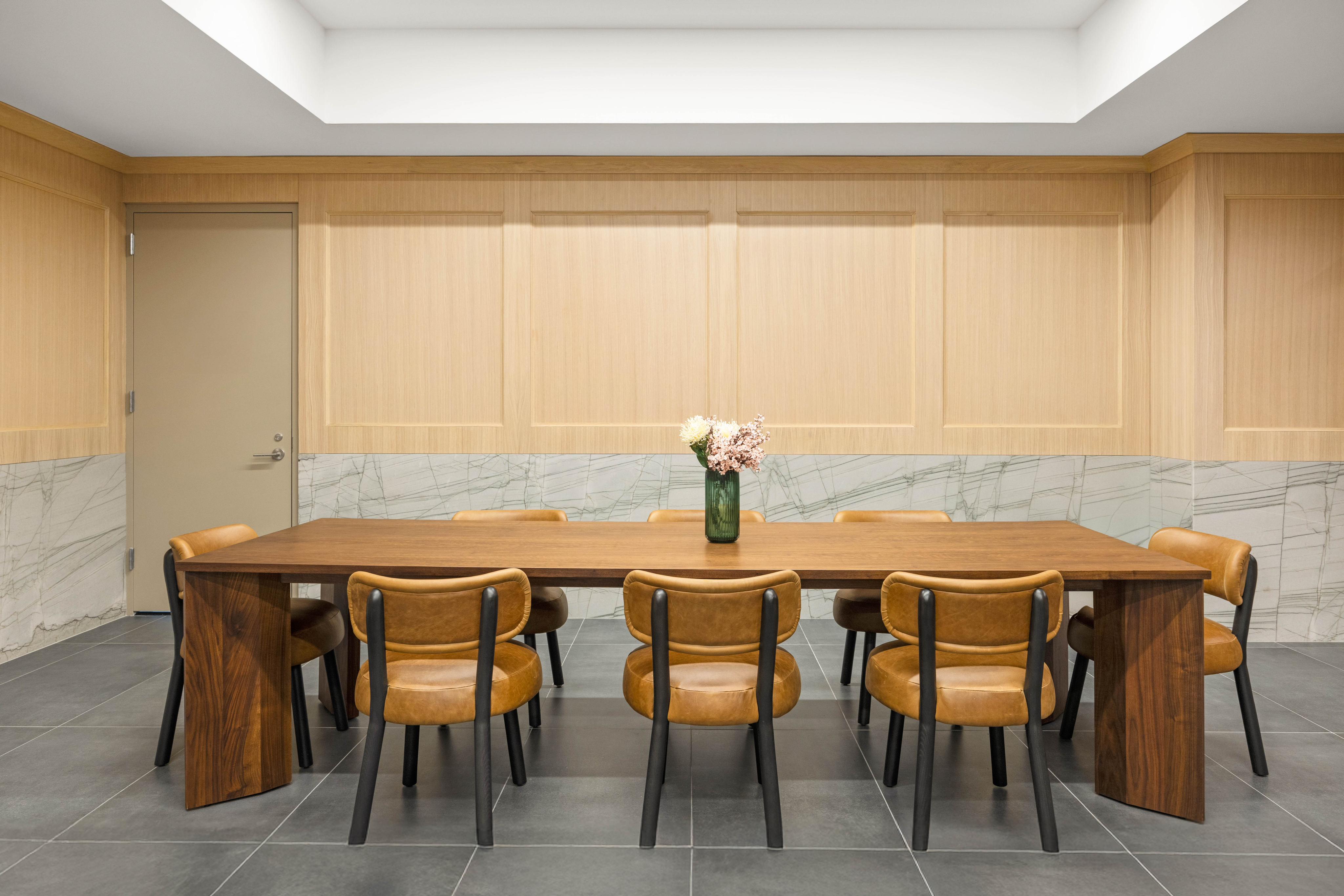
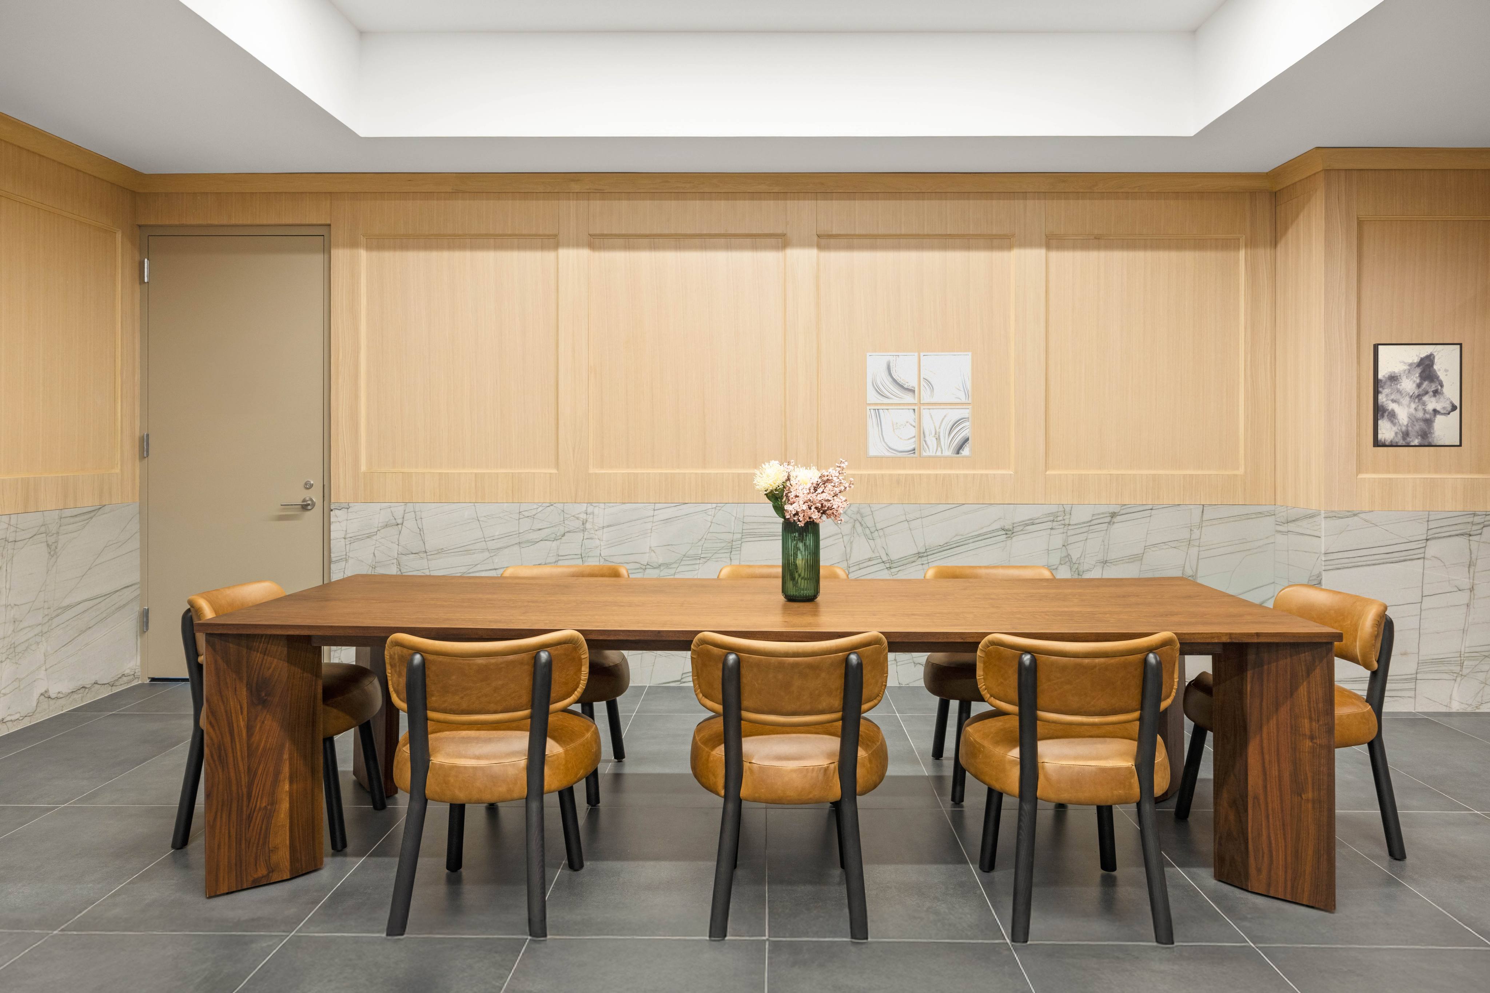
+ wall art [866,352,972,458]
+ wall art [1372,342,1462,448]
